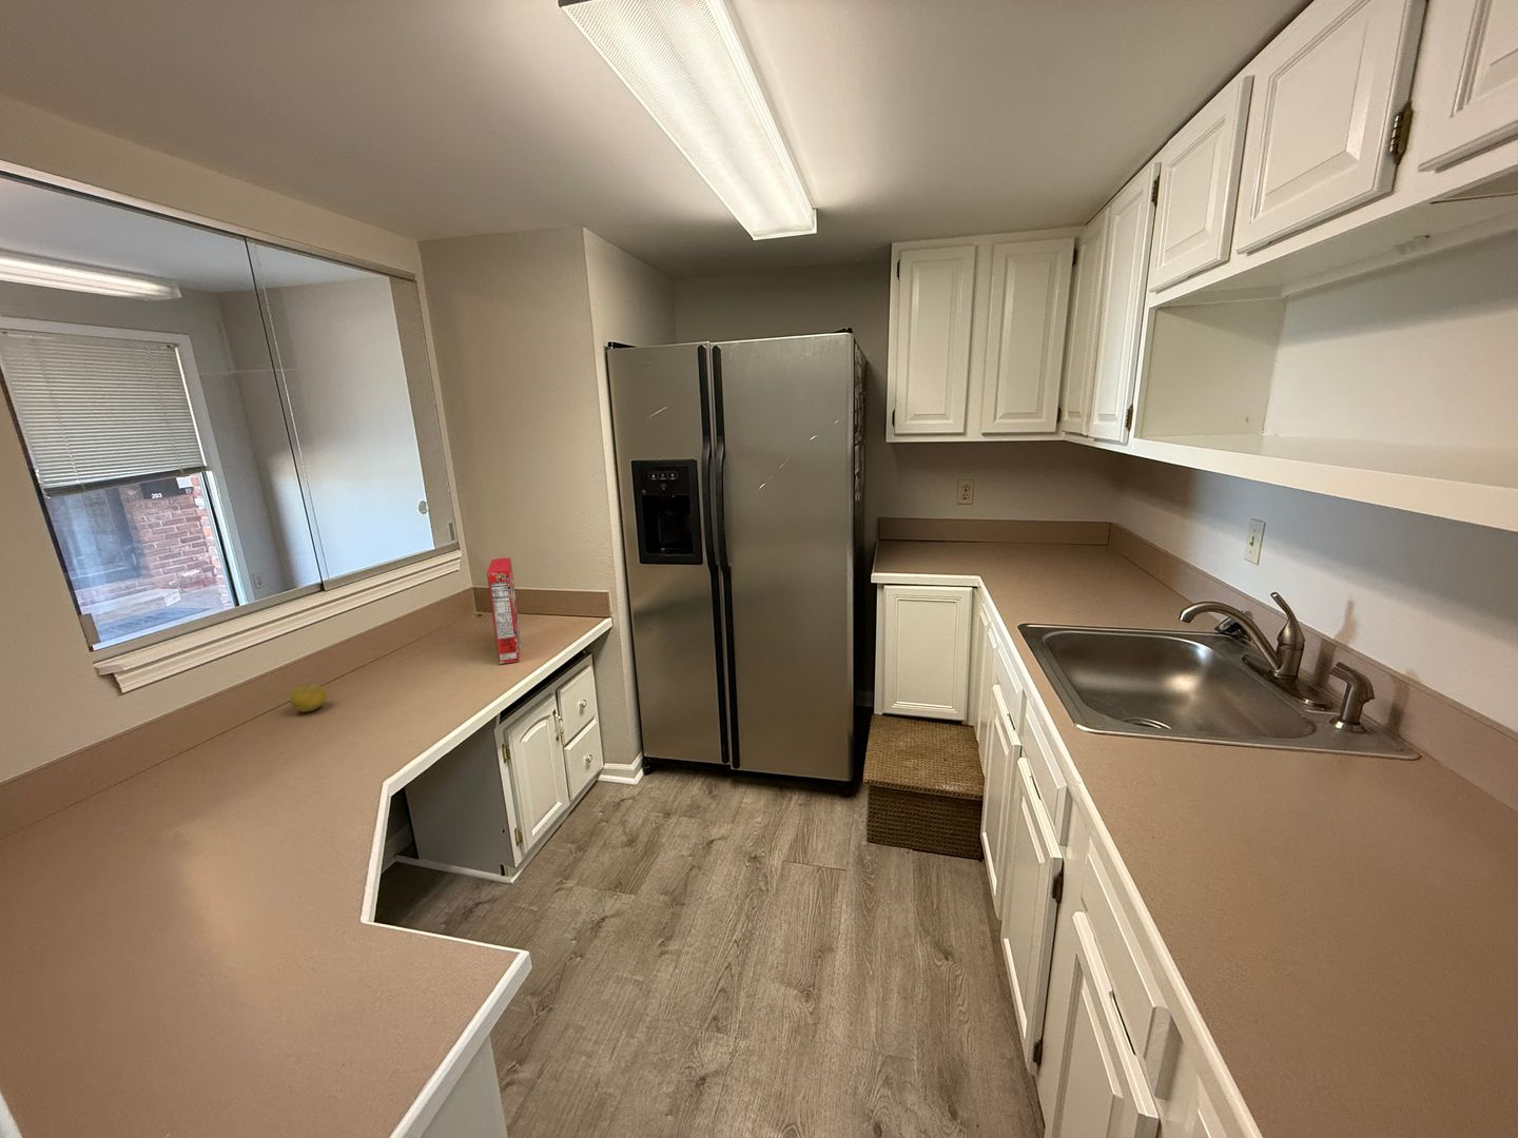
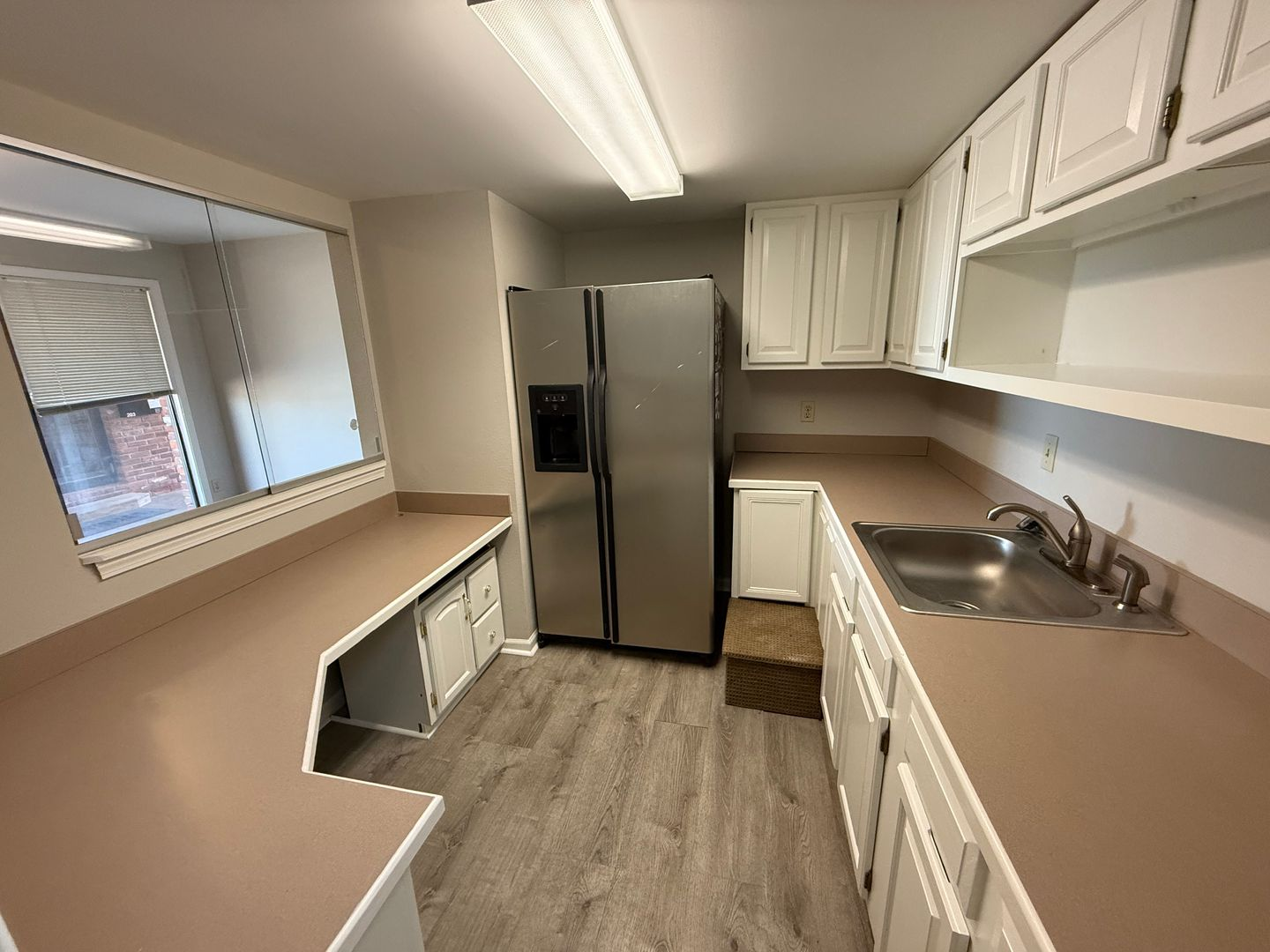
- cereal box [486,557,522,665]
- fruit [289,684,328,714]
